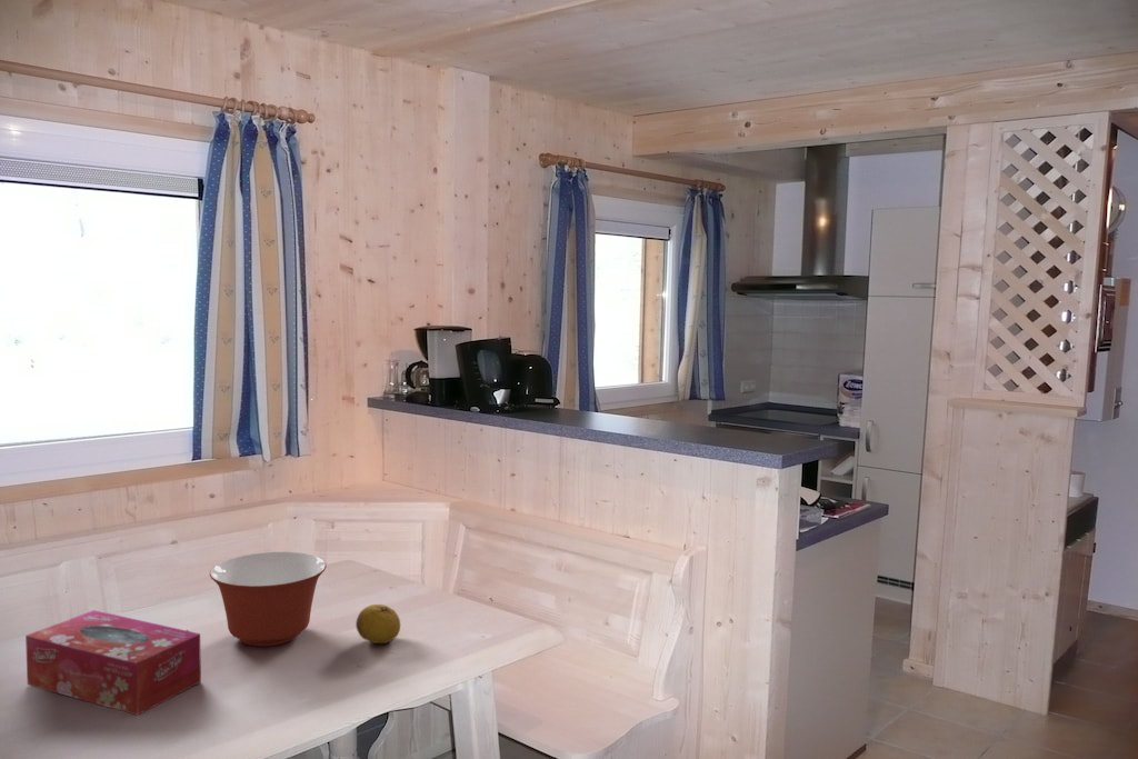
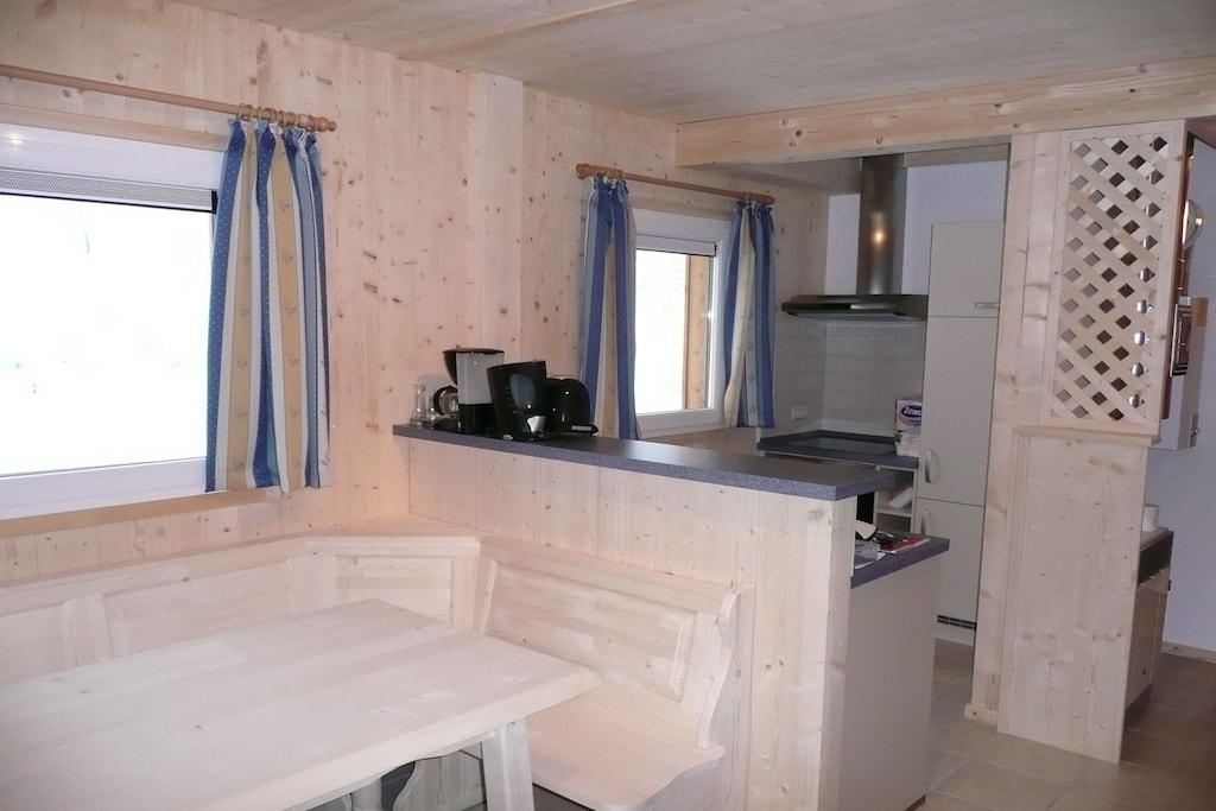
- tissue box [24,609,202,717]
- mixing bowl [209,551,328,648]
- fruit [355,603,401,645]
